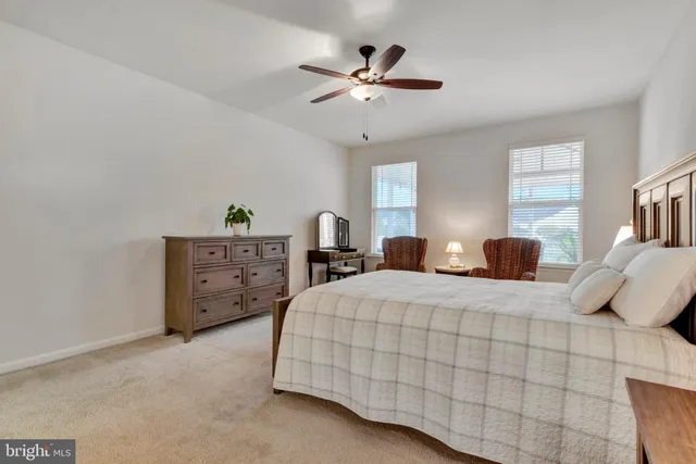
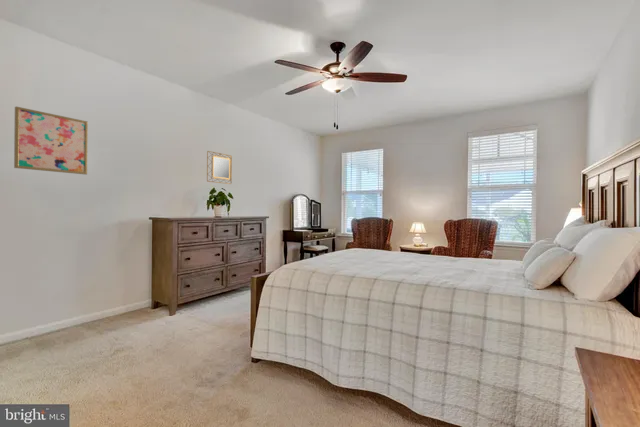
+ home mirror [206,150,233,185]
+ wall art [13,106,89,176]
